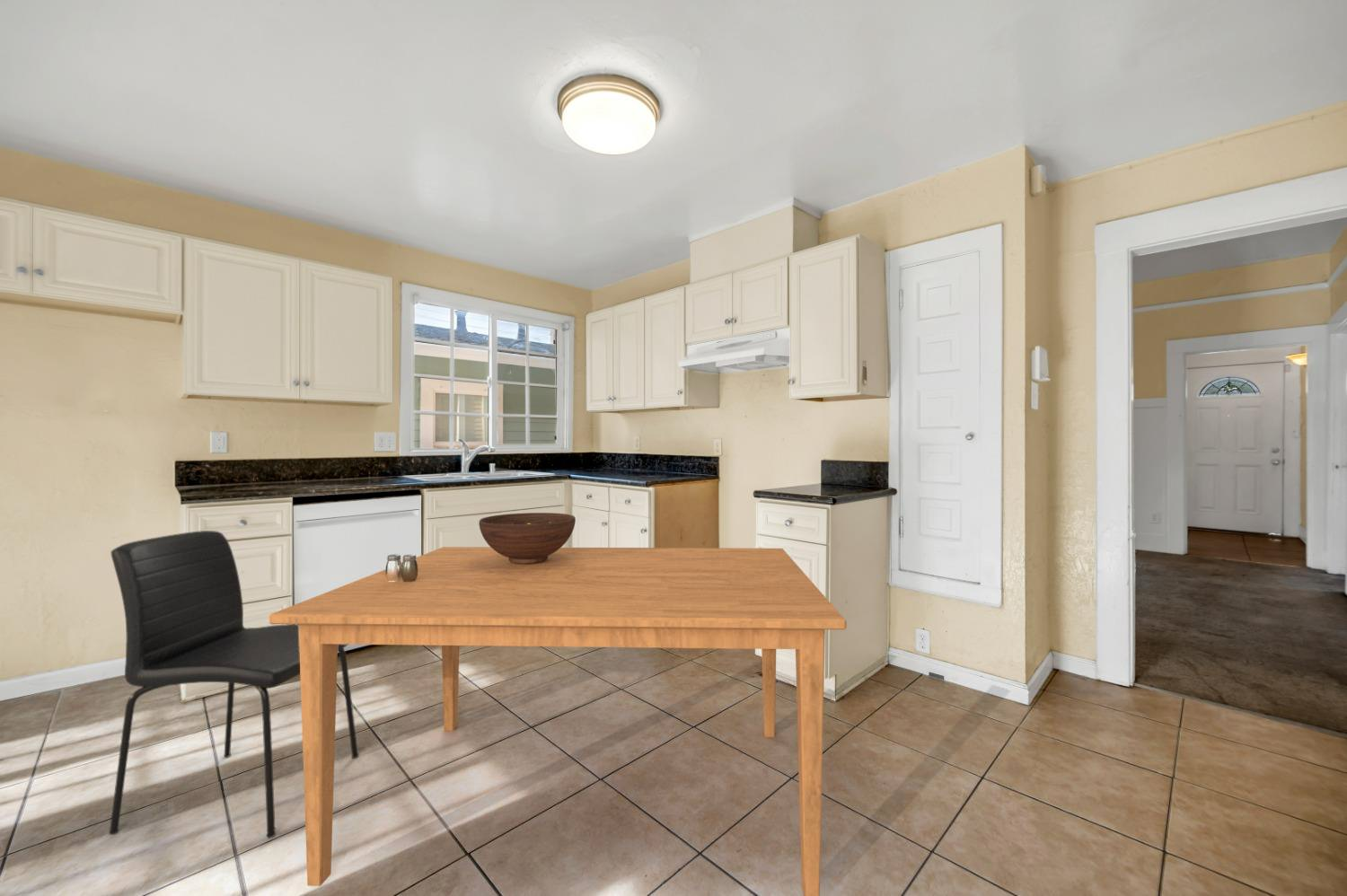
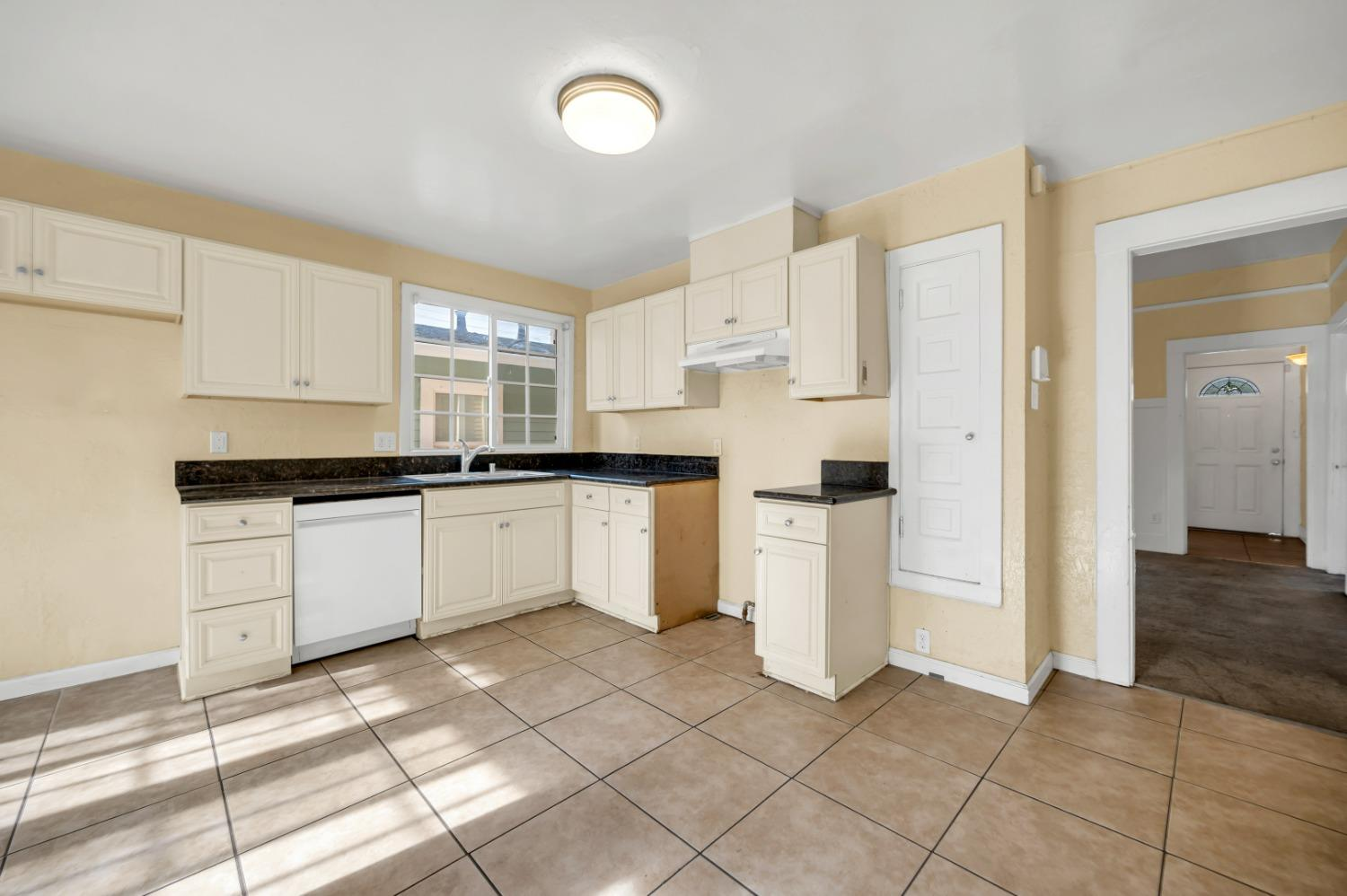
- chair [108,530,359,839]
- salt and pepper shaker [385,553,418,582]
- dining table [269,546,848,896]
- fruit bowl [479,512,577,564]
